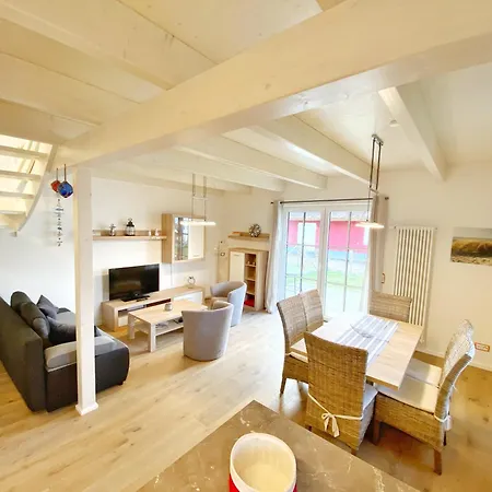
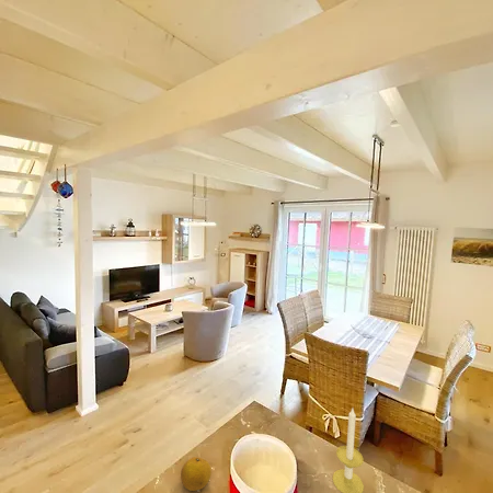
+ candle [332,408,365,493]
+ fruit [180,456,213,492]
